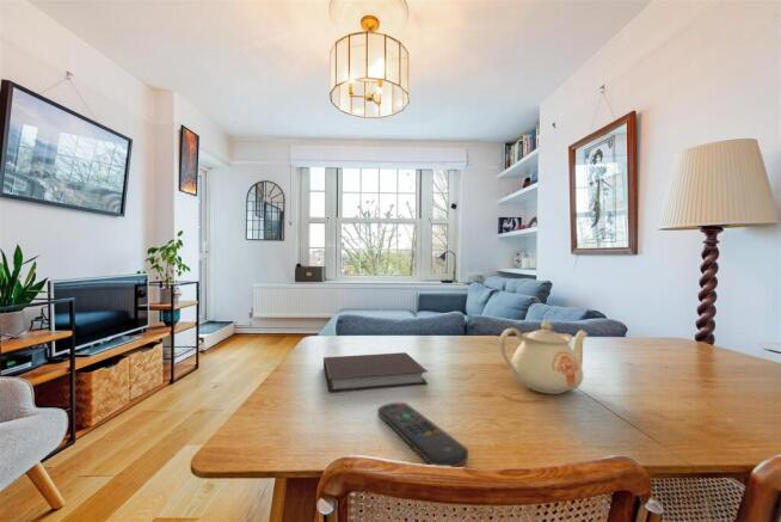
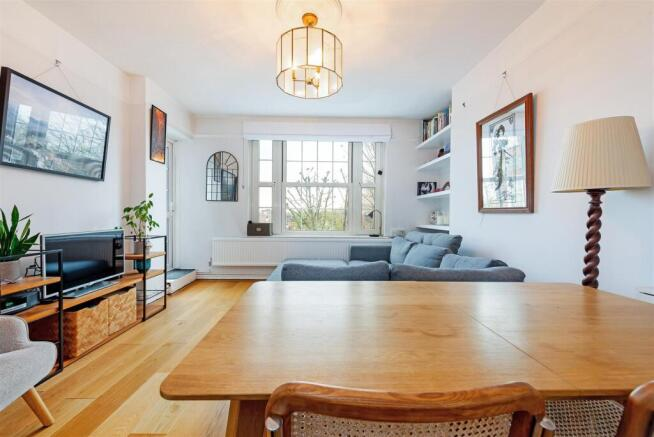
- teapot [498,319,589,395]
- remote control [376,401,469,468]
- notebook [322,351,429,393]
